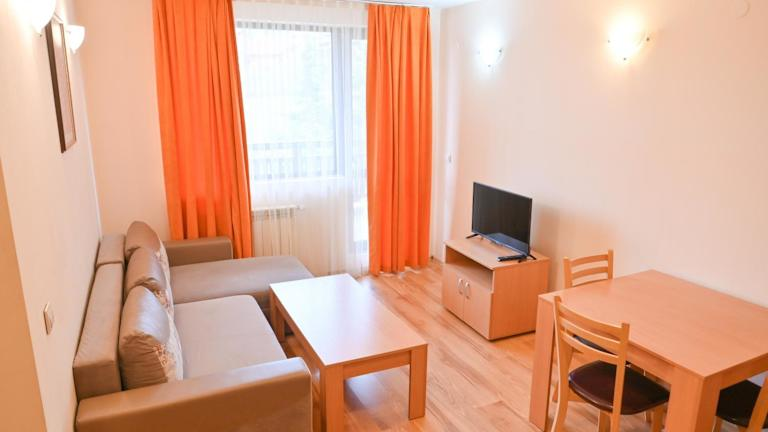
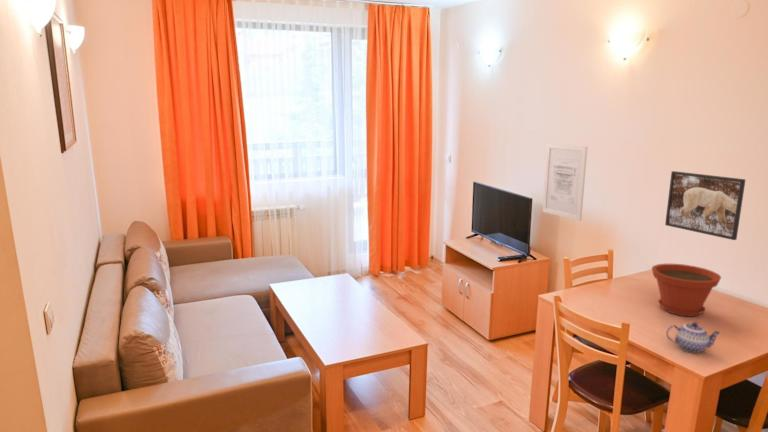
+ wall art [542,143,588,222]
+ plant pot [651,263,722,317]
+ teapot [665,321,721,354]
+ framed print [664,170,746,241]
